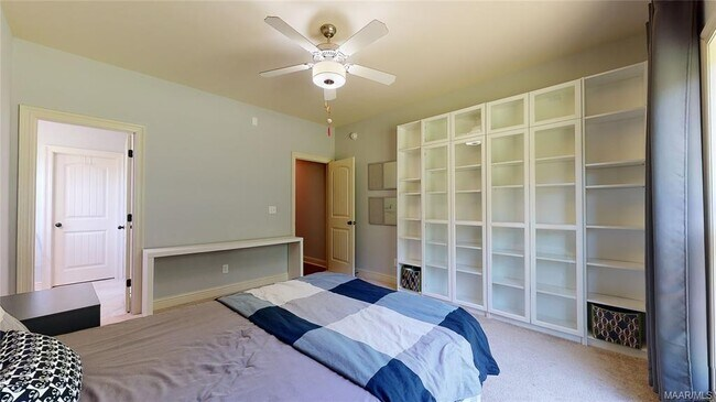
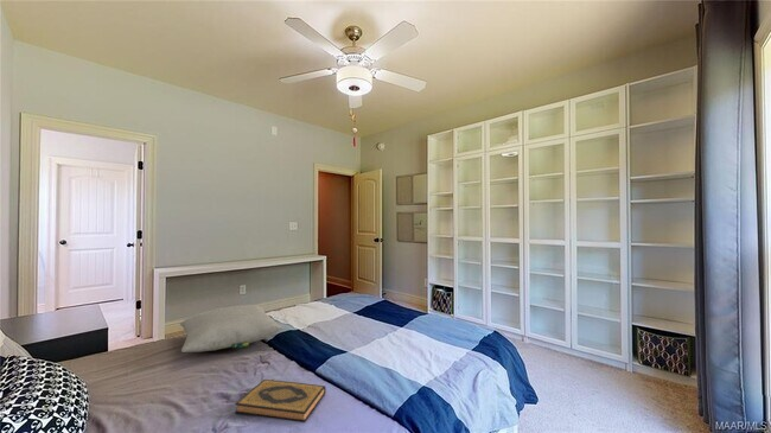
+ pillow [179,304,283,354]
+ hardback book [234,378,327,424]
